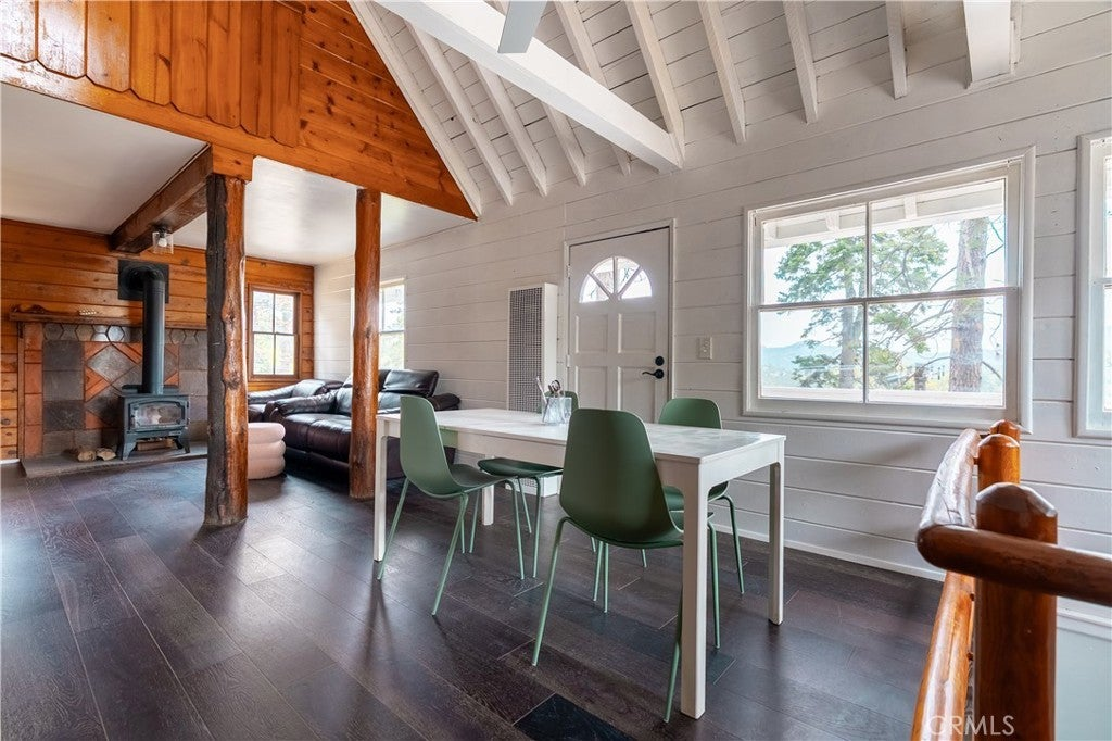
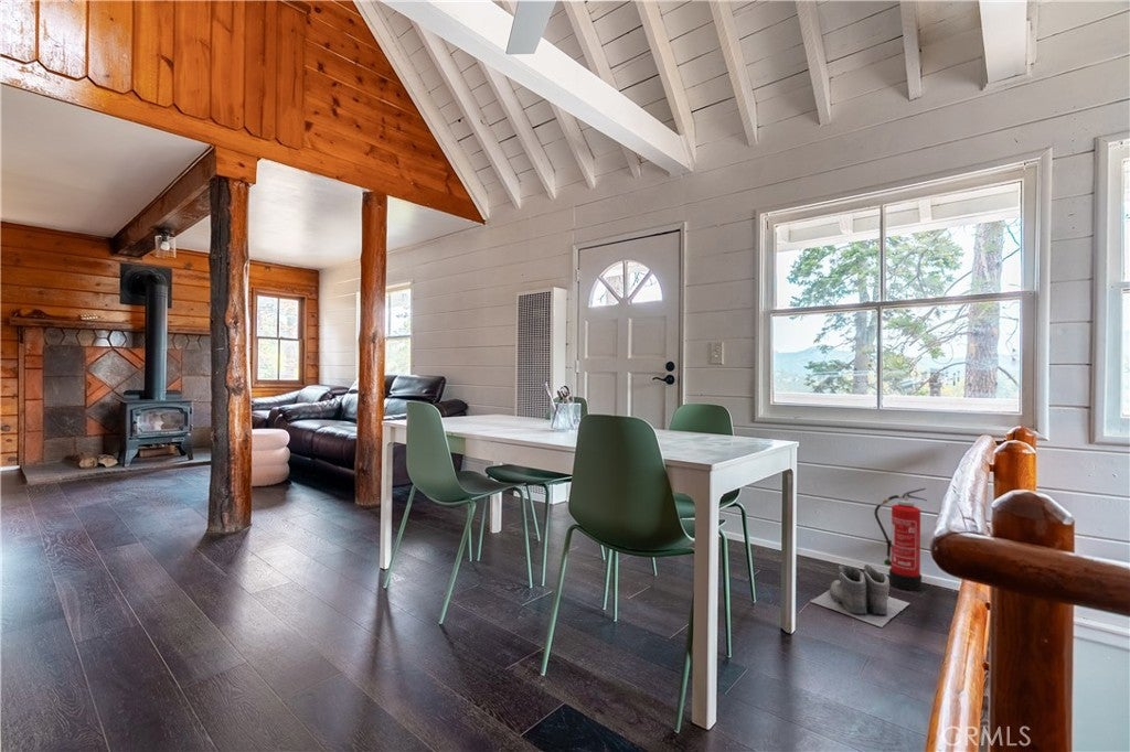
+ fire extinguisher [873,487,928,592]
+ boots [809,563,910,629]
